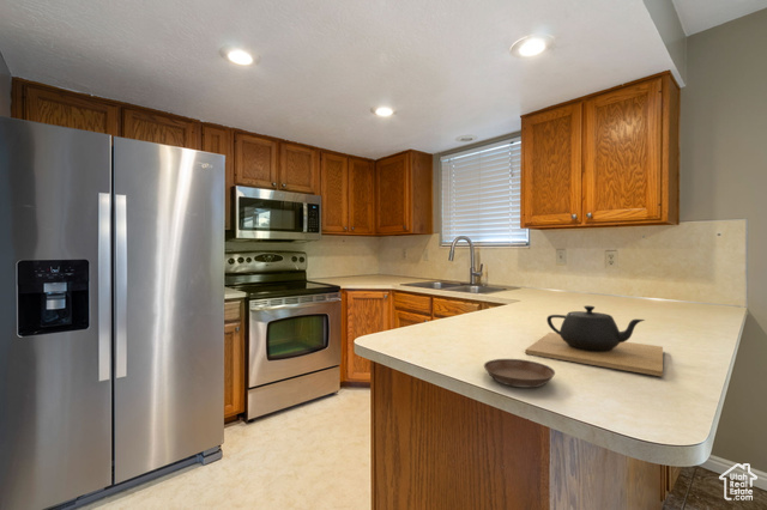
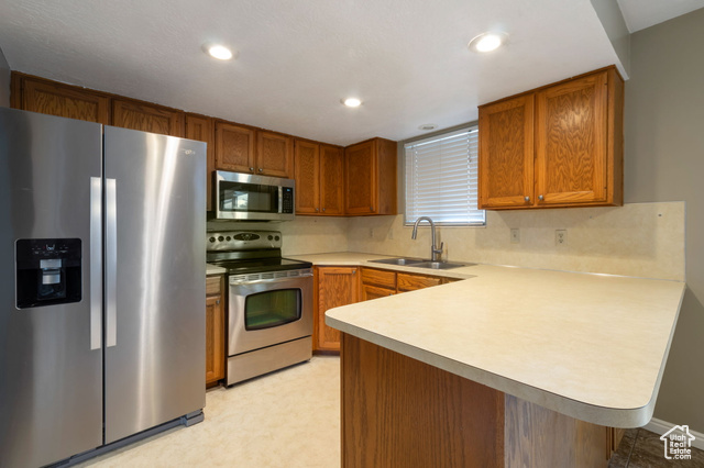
- saucer [483,358,556,389]
- teapot [524,304,664,377]
